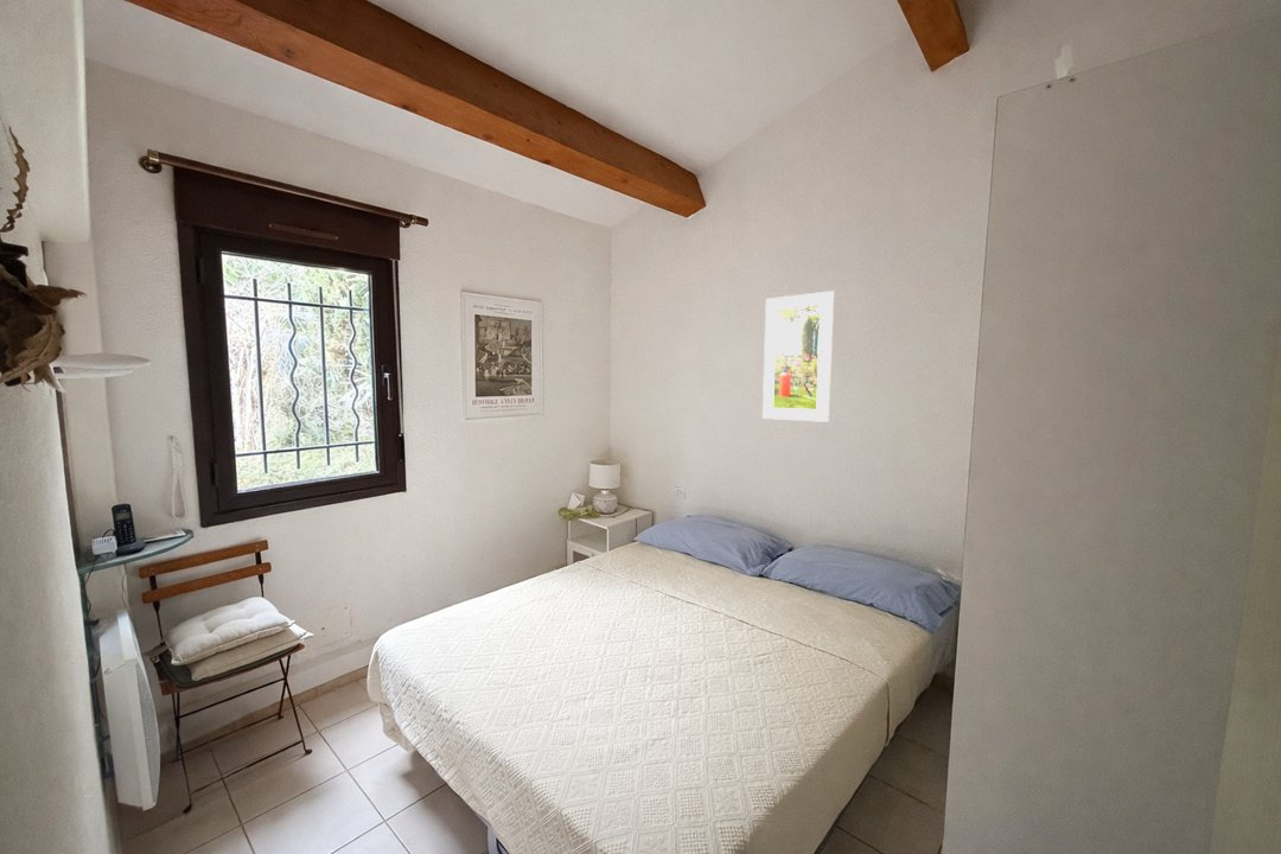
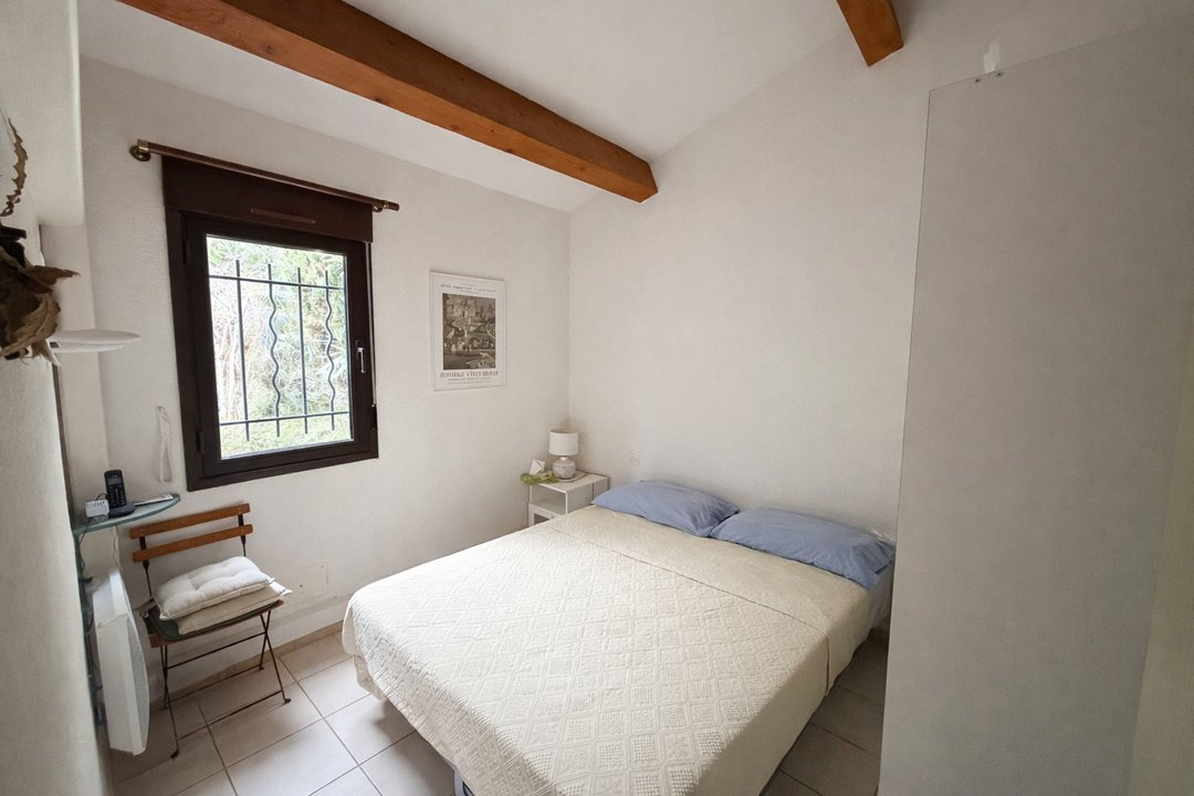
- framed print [761,289,835,423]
